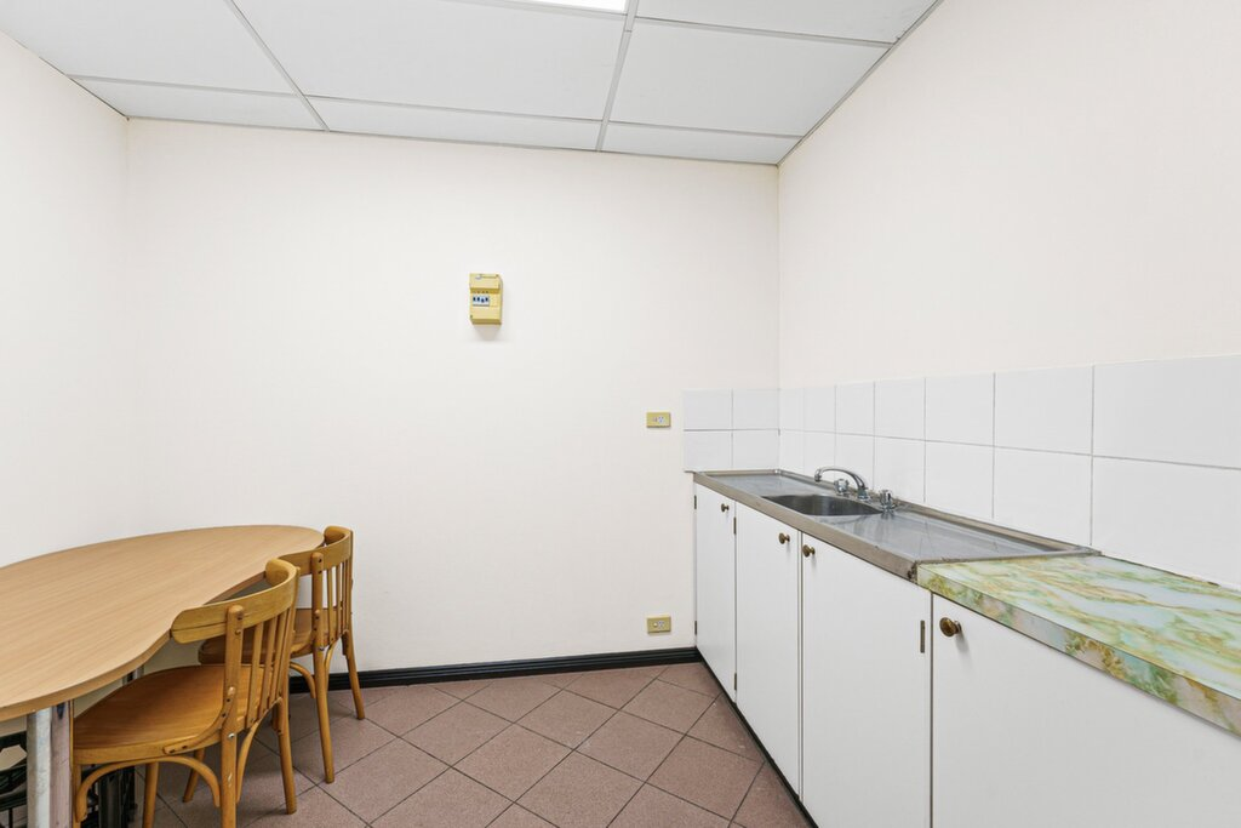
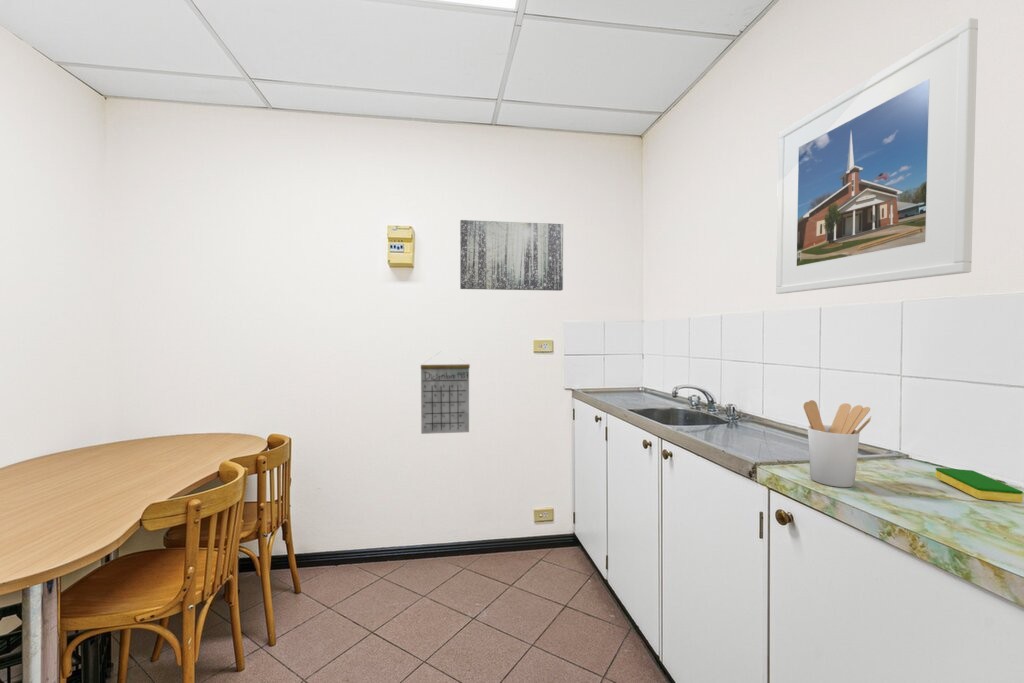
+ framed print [775,17,979,295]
+ calendar [420,351,471,435]
+ wall art [459,219,564,292]
+ utensil holder [802,399,873,488]
+ dish sponge [934,467,1024,504]
